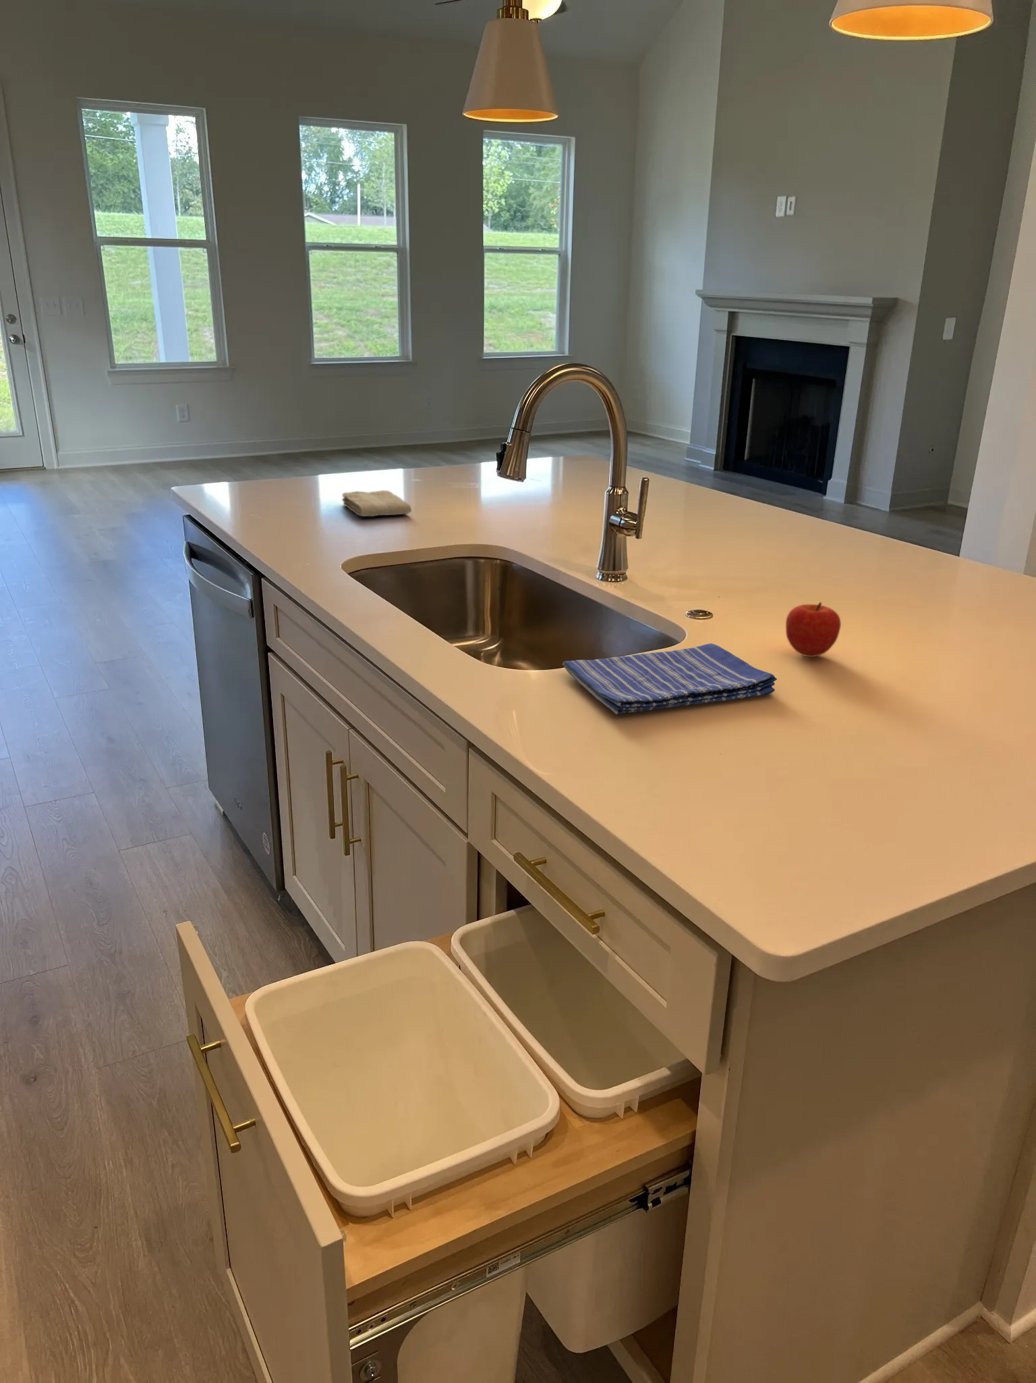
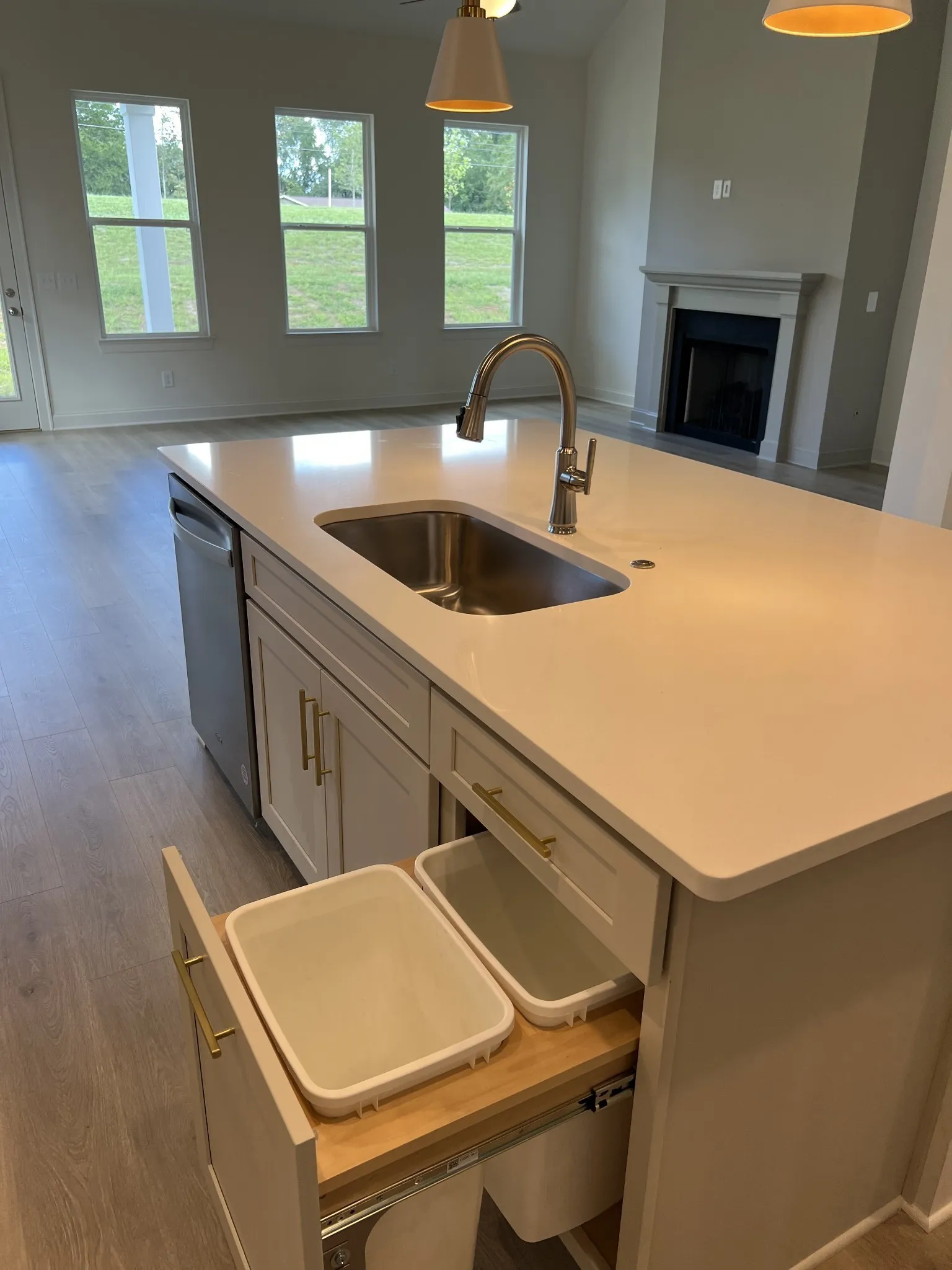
- dish towel [562,642,778,715]
- fruit [785,602,842,658]
- washcloth [342,490,412,517]
